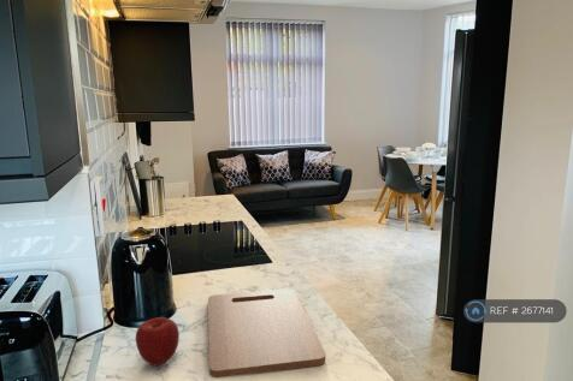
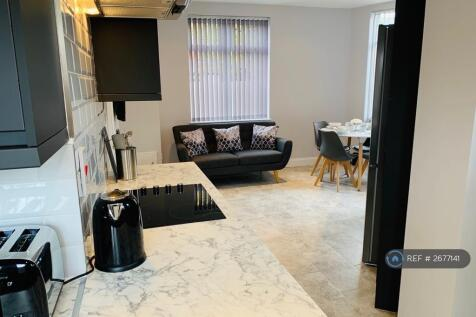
- apple [135,316,181,367]
- cutting board [207,287,326,379]
